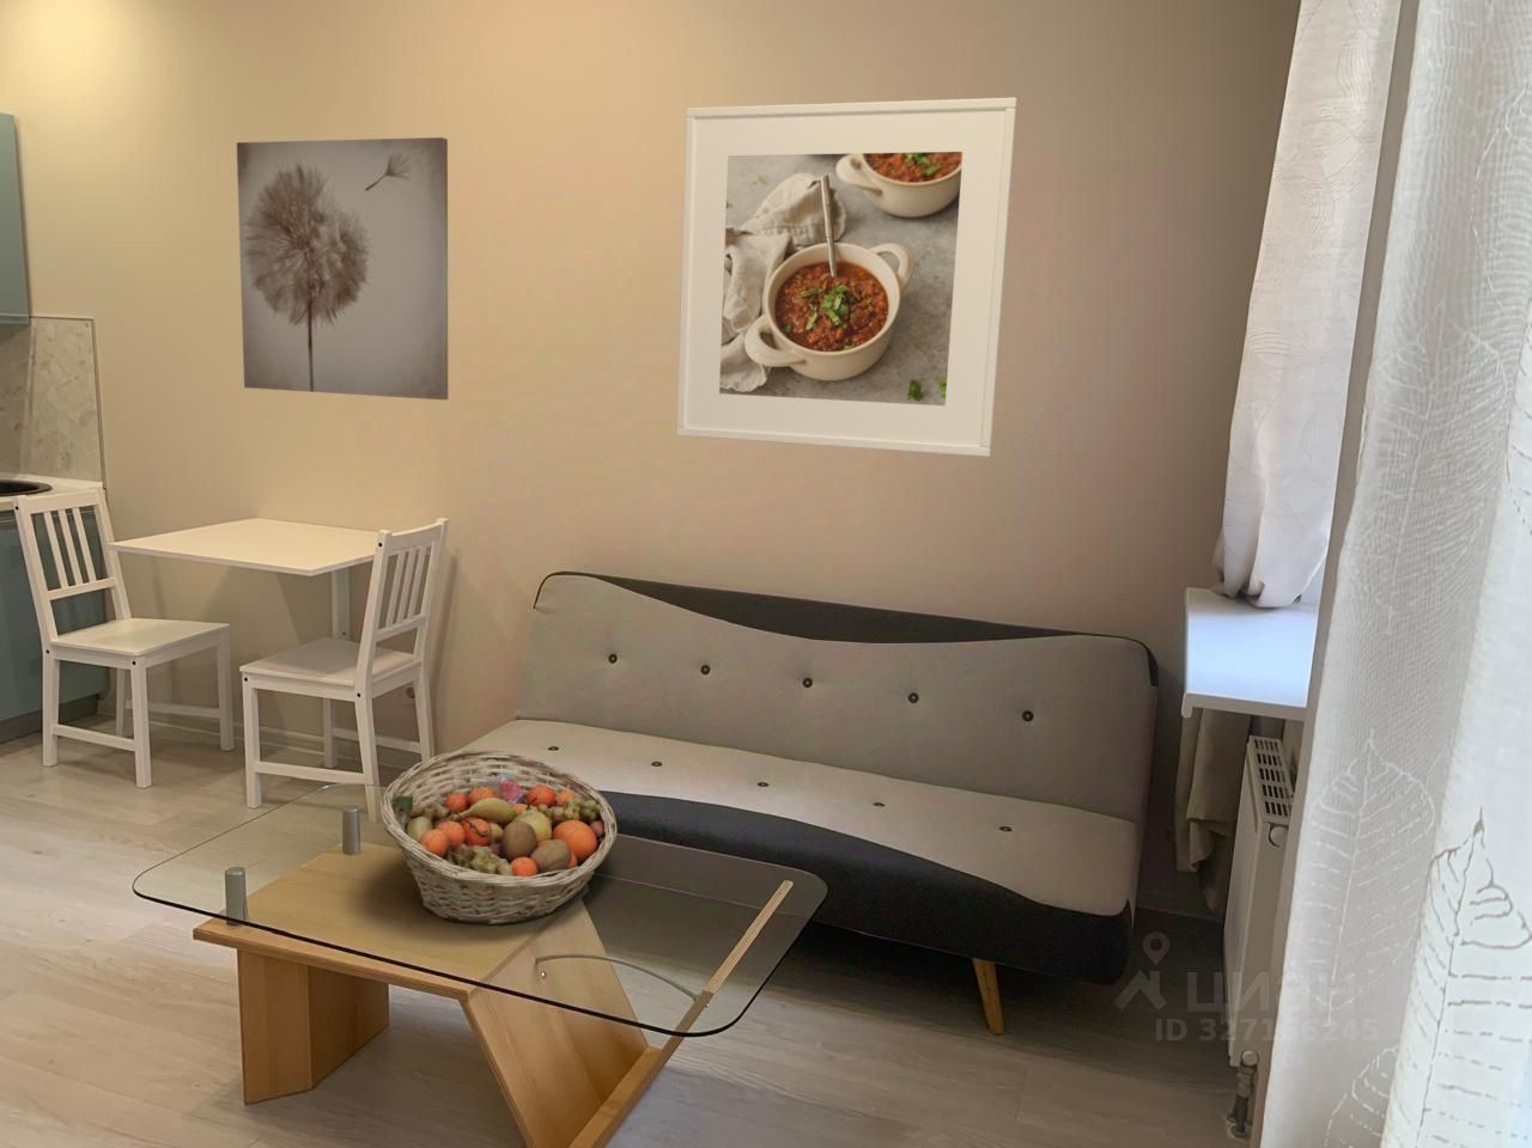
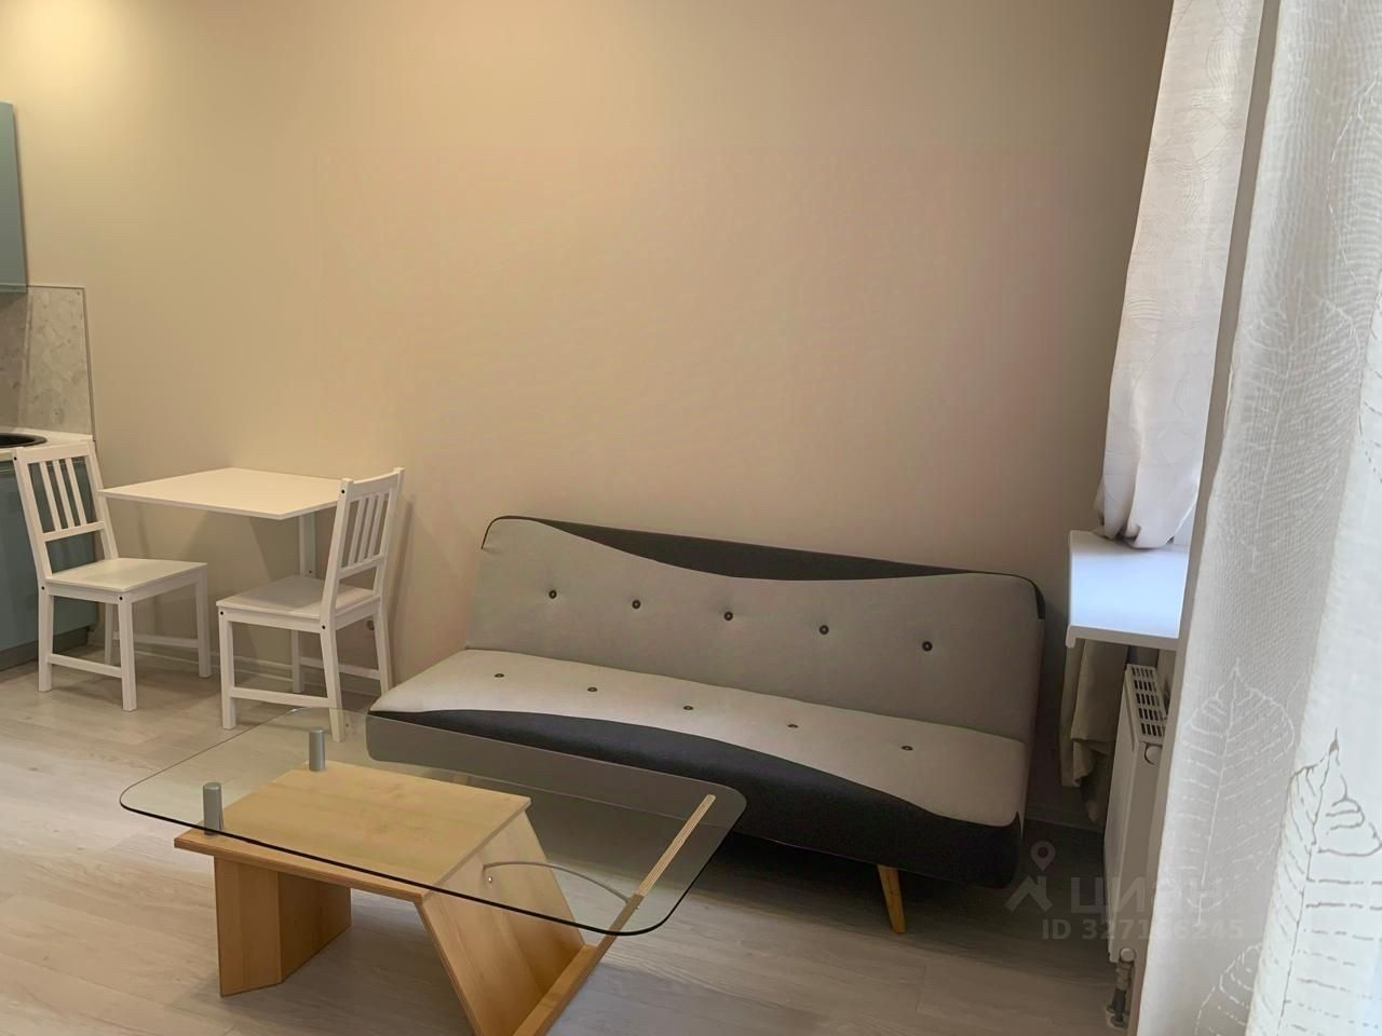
- wall art [235,136,449,400]
- fruit basket [379,748,619,927]
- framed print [676,96,1018,458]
